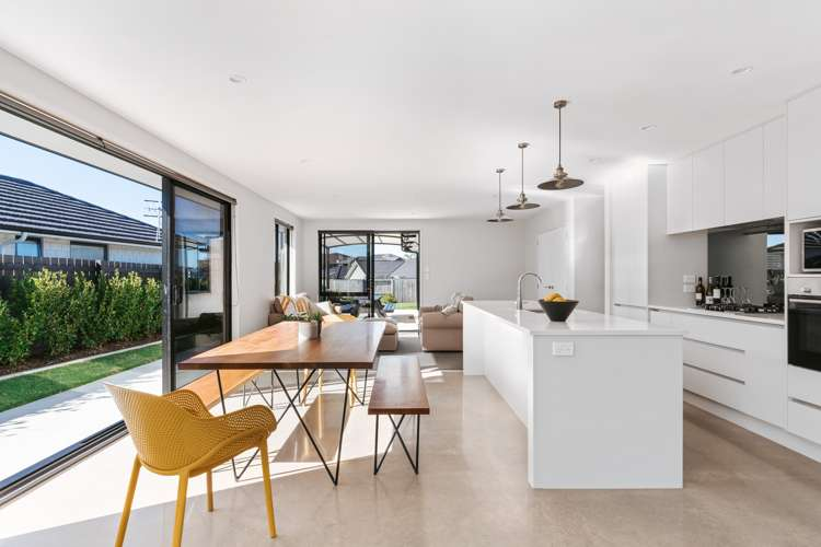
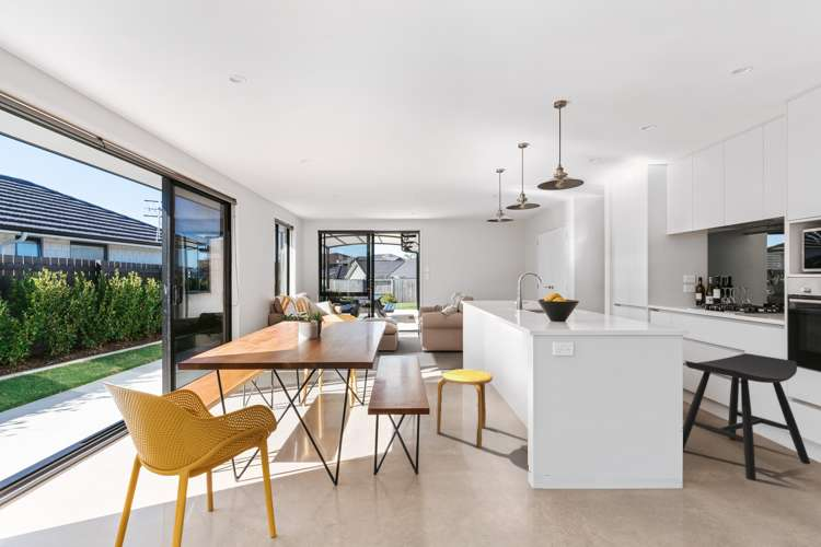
+ stool [682,352,811,481]
+ stool [436,369,494,449]
